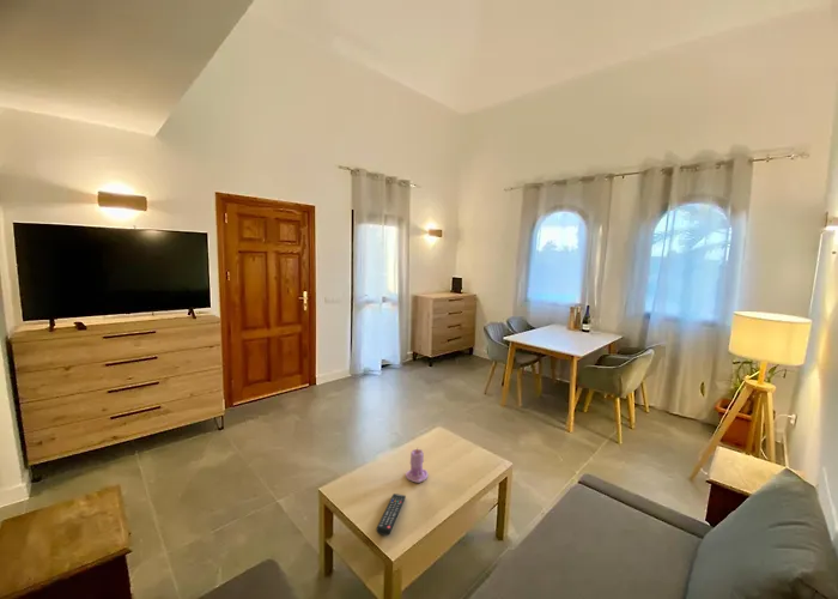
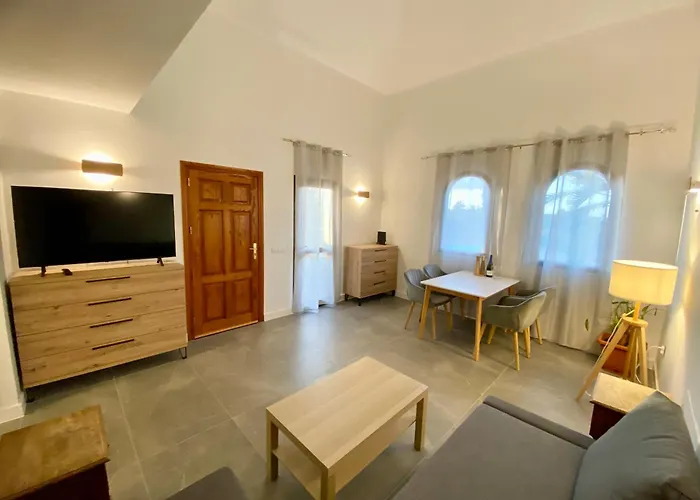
- candle [405,447,429,484]
- remote control [375,492,407,537]
